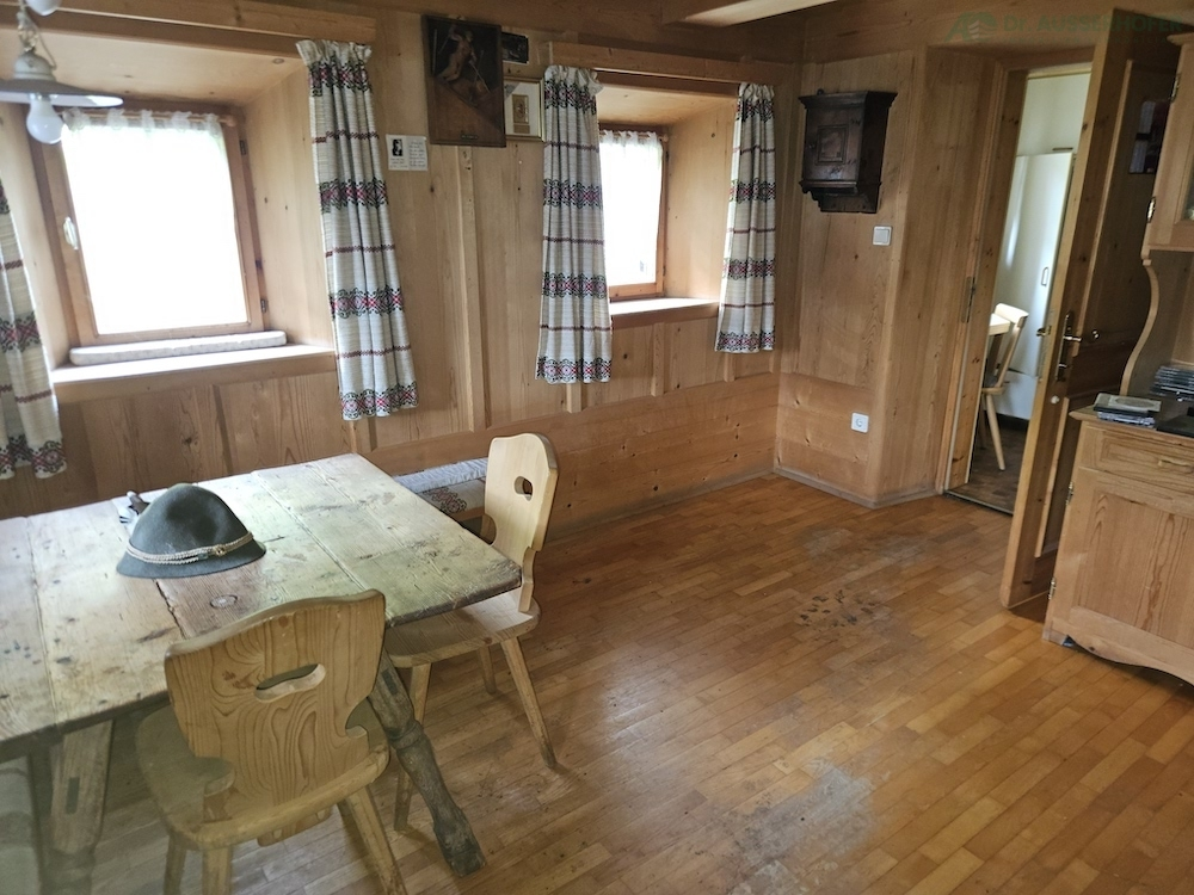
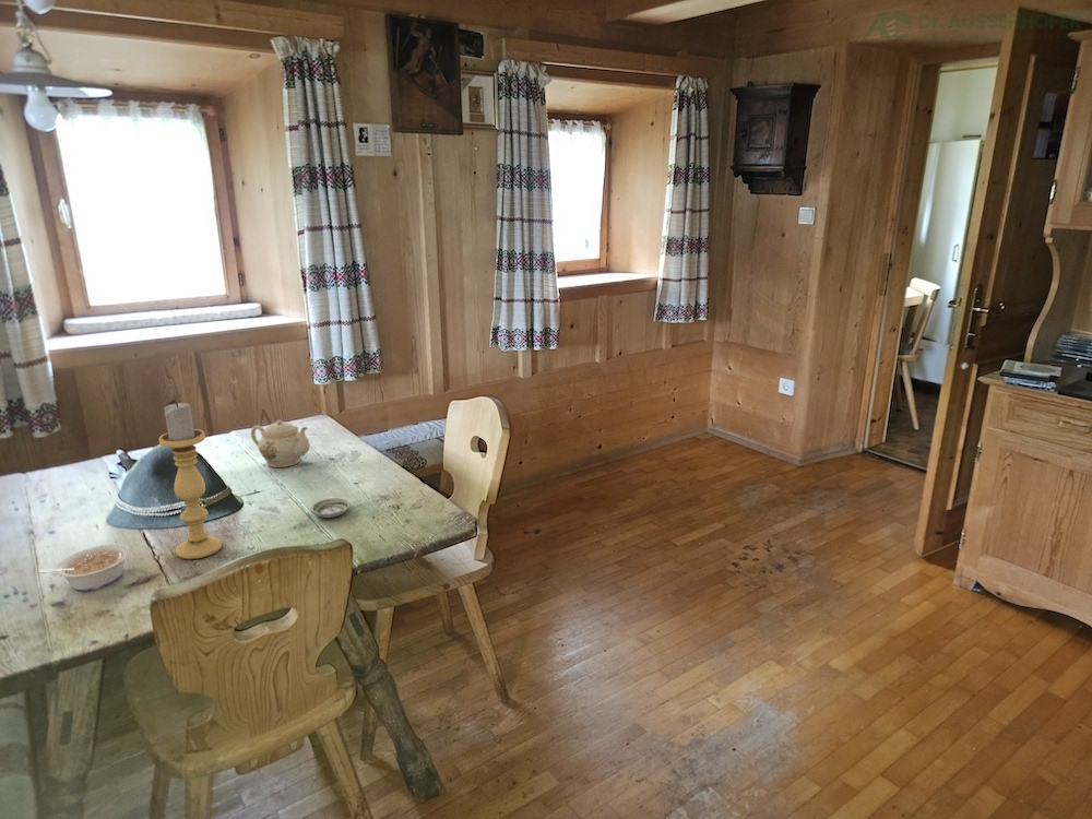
+ teapot [250,419,311,468]
+ candle holder [158,401,223,560]
+ saucer [310,497,352,519]
+ legume [37,544,130,593]
